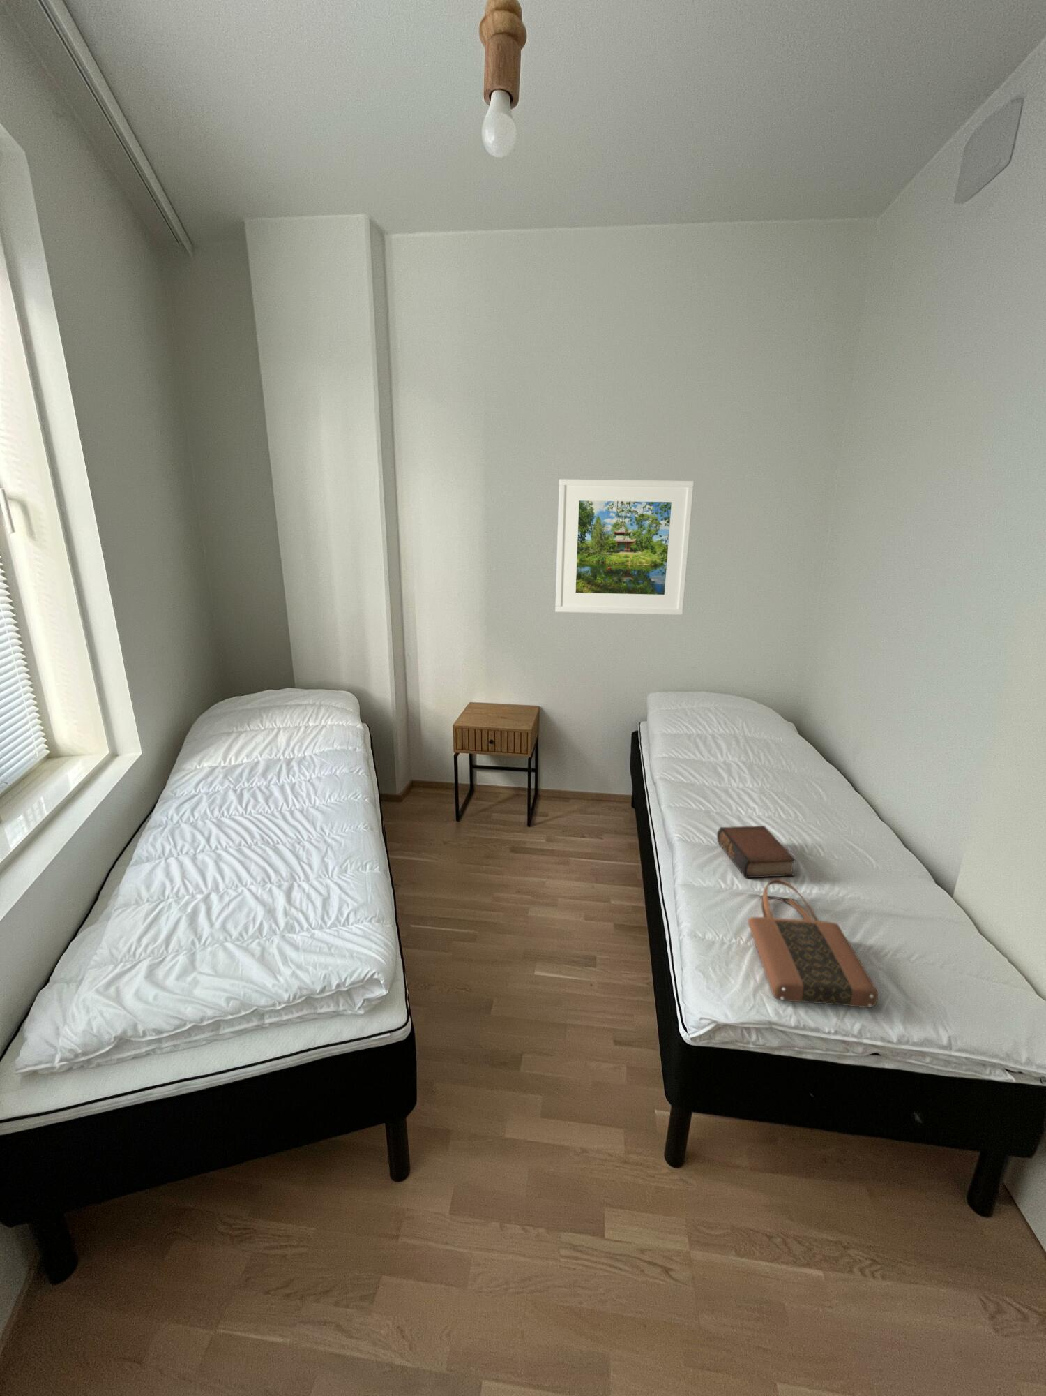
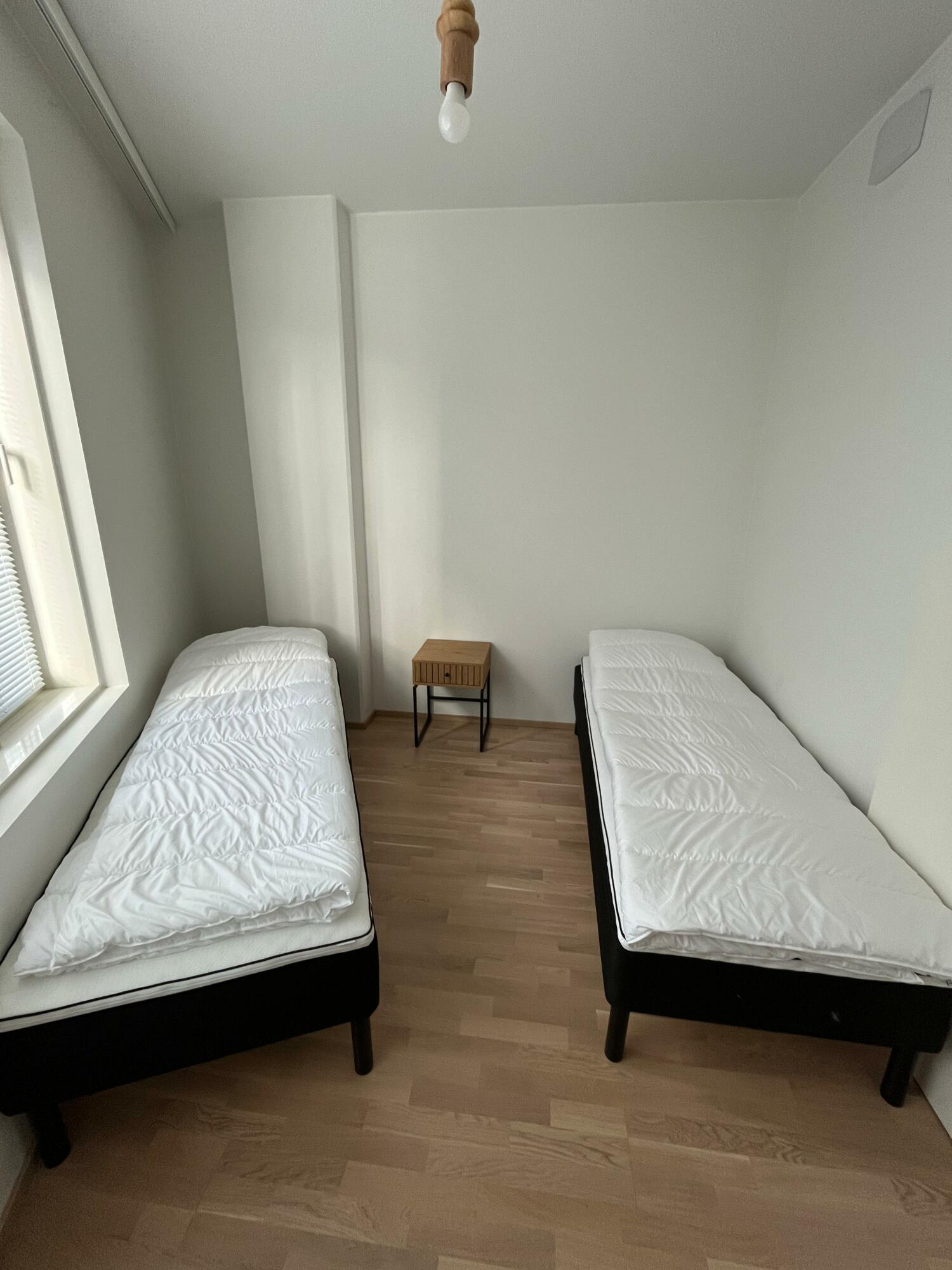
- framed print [555,478,694,616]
- book [716,826,797,878]
- tote bag [747,878,879,1008]
